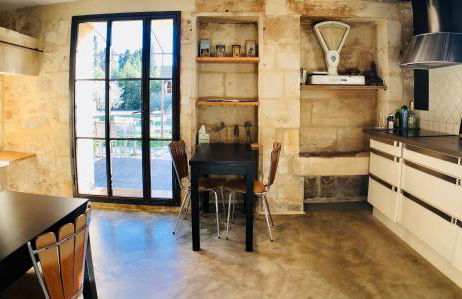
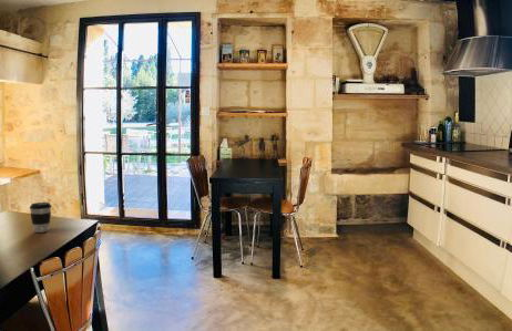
+ coffee cup [29,201,53,234]
